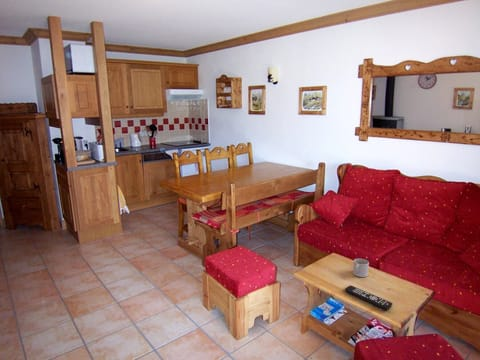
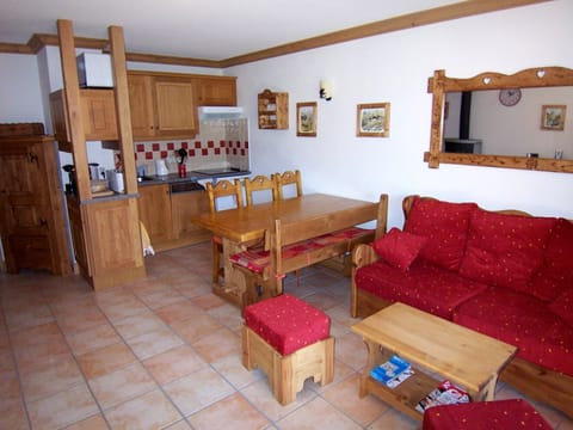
- mug [352,258,370,278]
- remote control [344,284,393,311]
